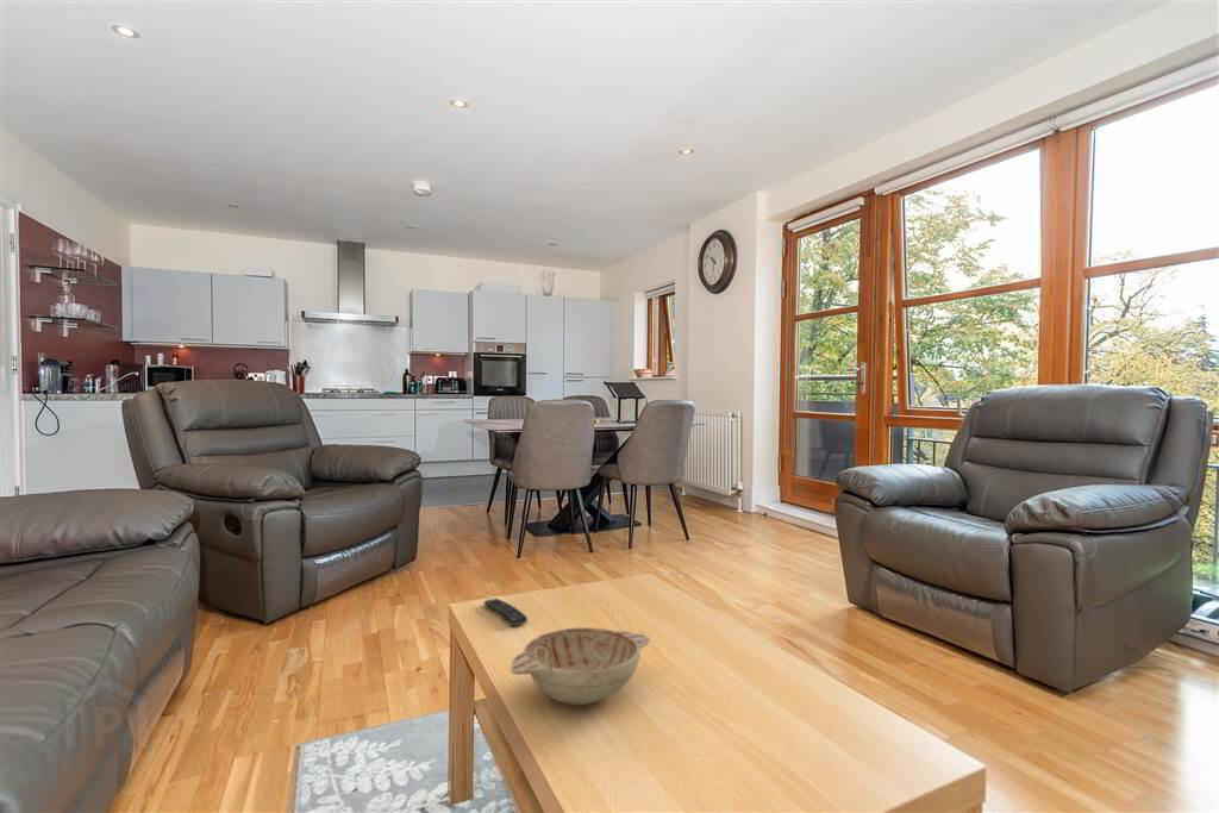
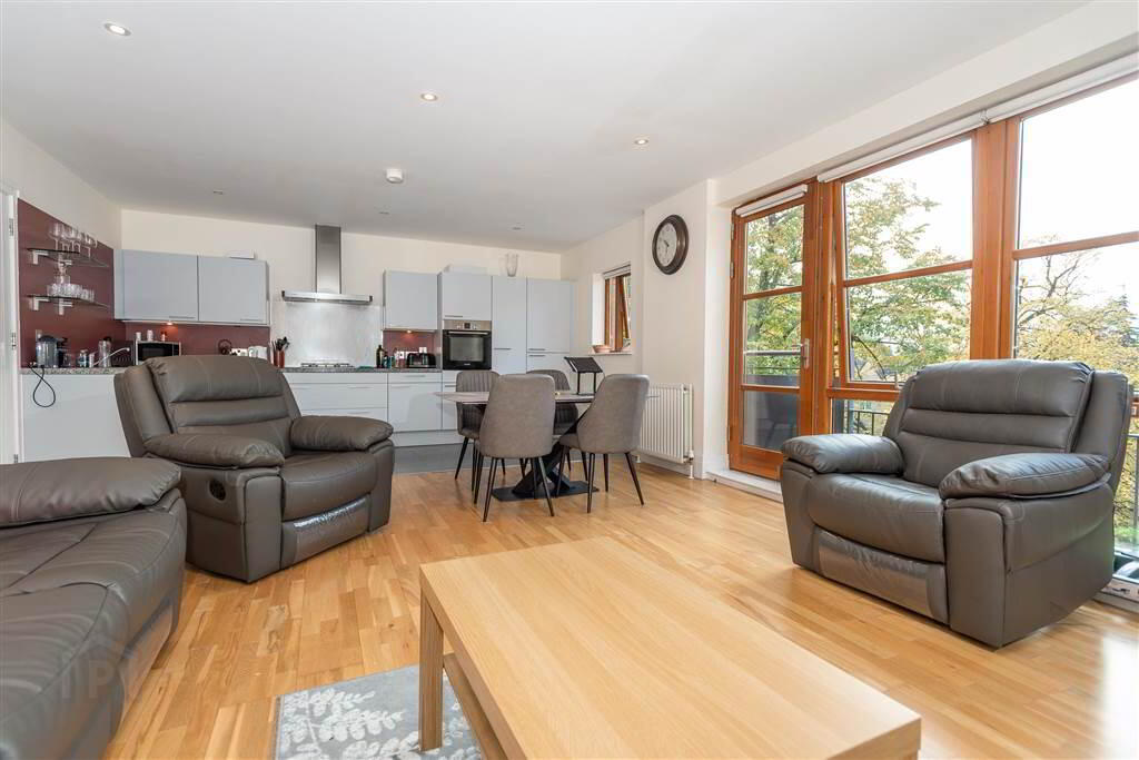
- decorative bowl [510,626,651,706]
- remote control [482,598,529,627]
